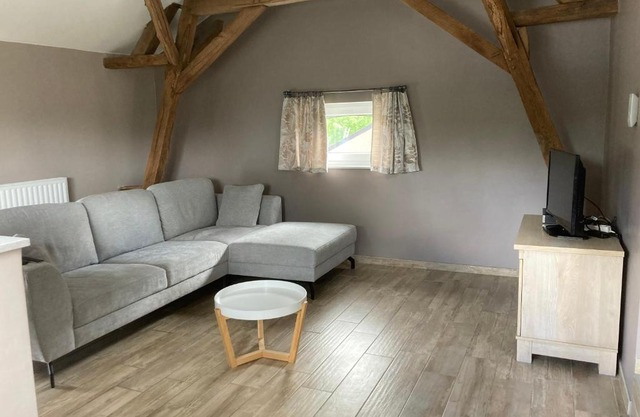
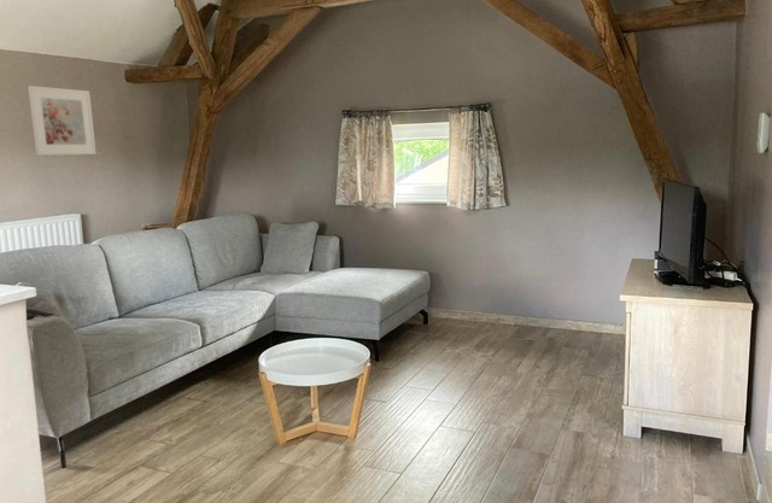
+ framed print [28,84,98,157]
